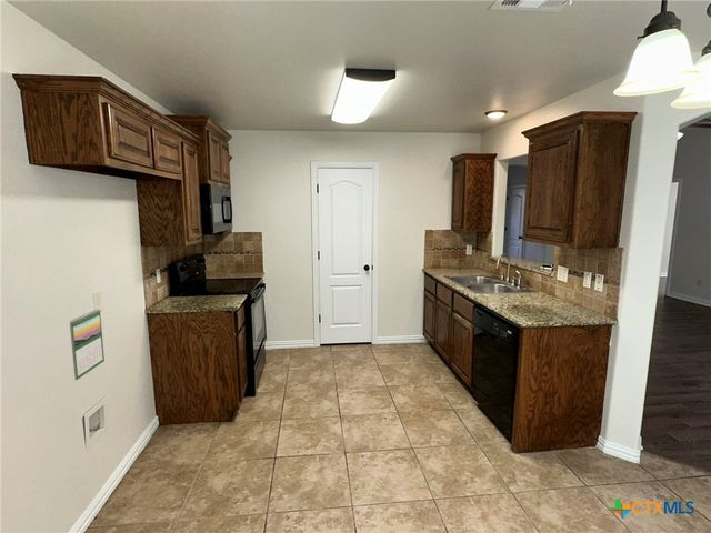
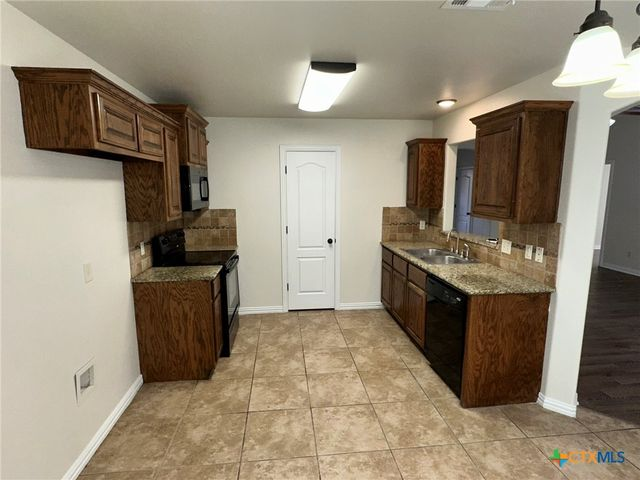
- calendar [69,308,106,381]
